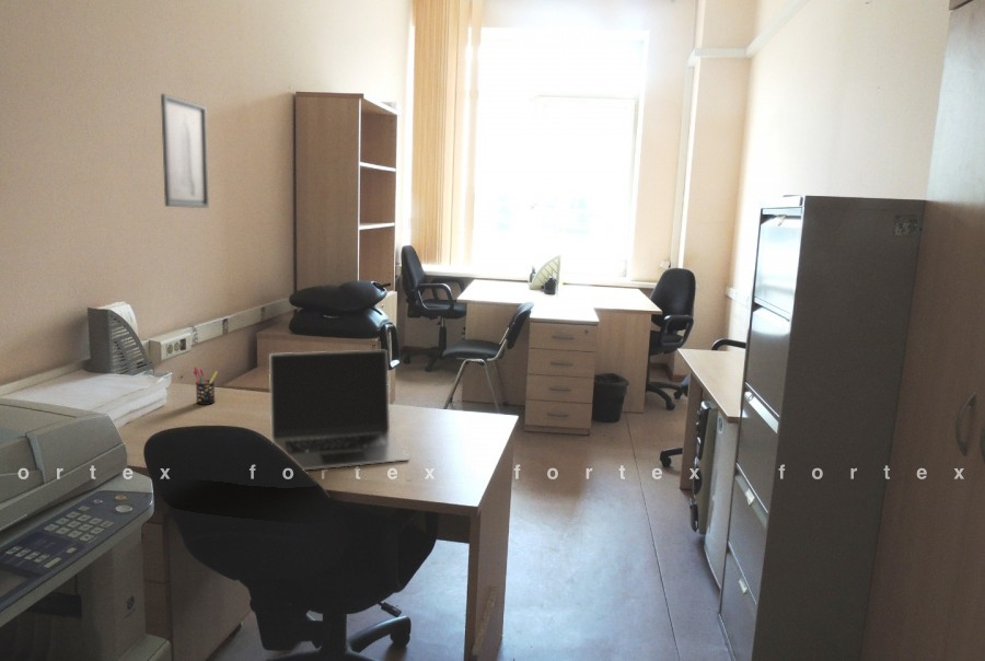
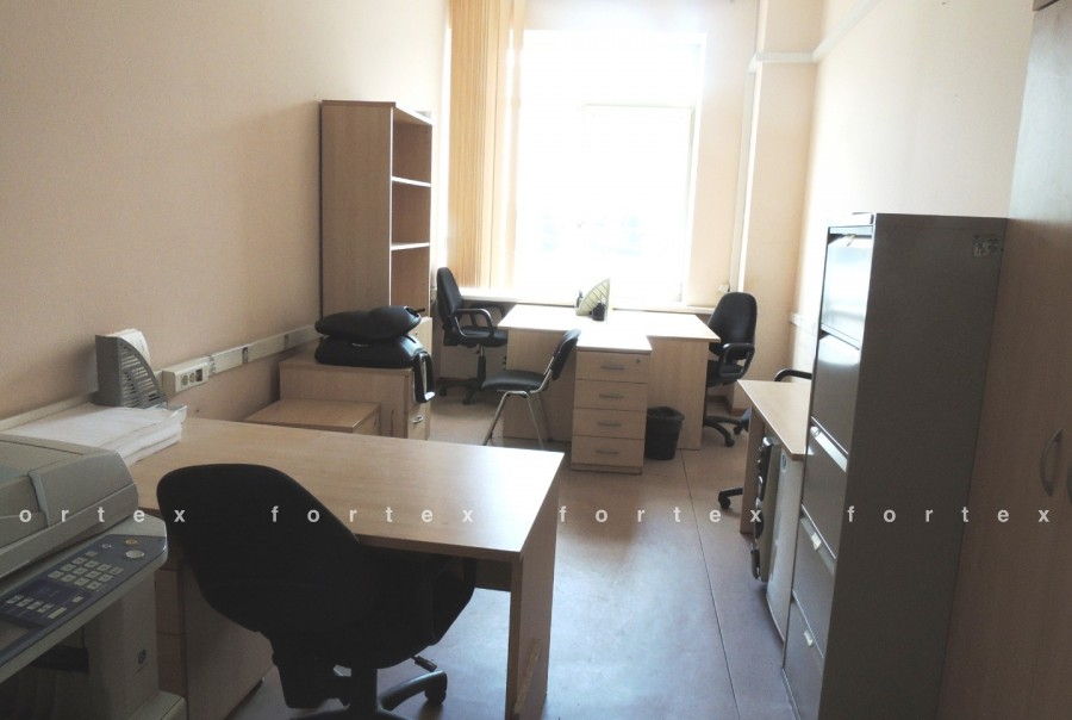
- laptop [268,349,410,471]
- pen holder [193,367,219,406]
- wall art [160,93,210,209]
